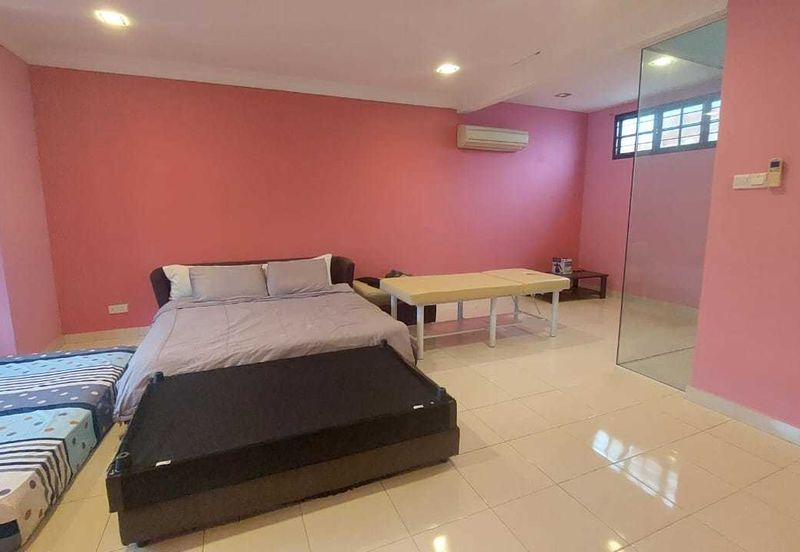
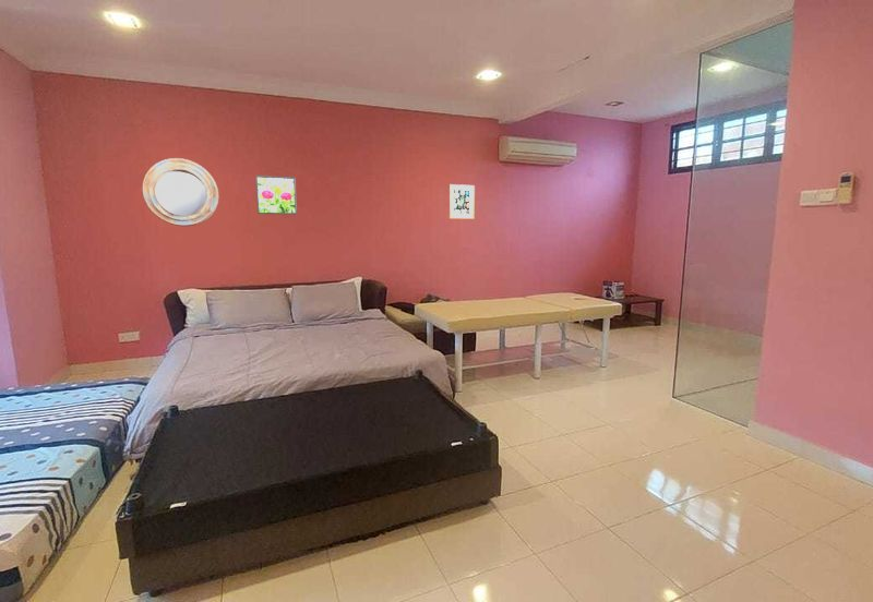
+ wall art [449,183,476,220]
+ home mirror [142,157,219,227]
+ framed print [254,174,298,216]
